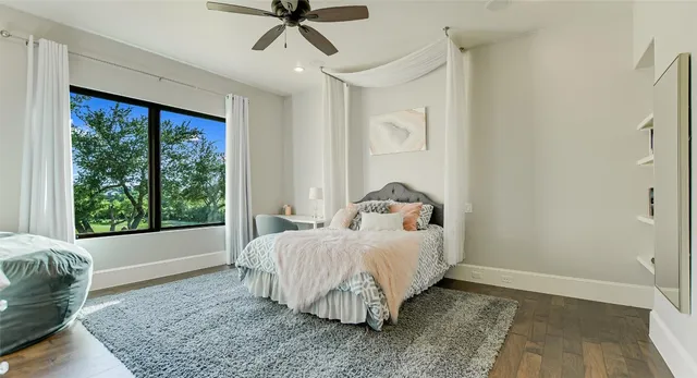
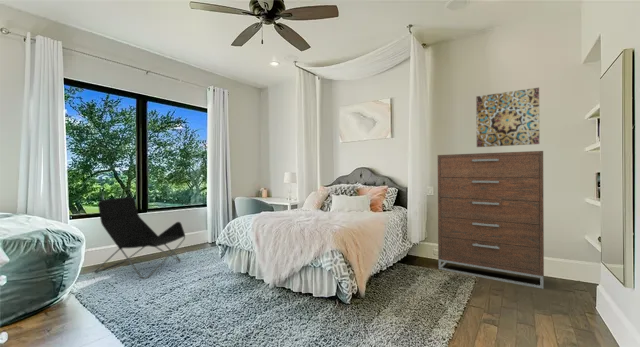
+ lounge chair [94,196,186,280]
+ wall art [475,87,540,148]
+ dresser [437,150,545,290]
